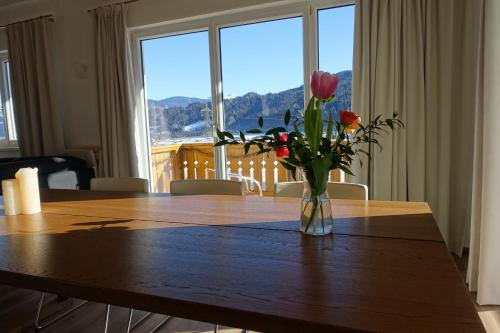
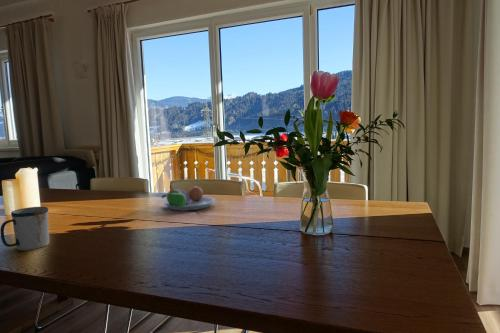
+ mug [0,206,50,252]
+ fruit bowl [161,185,216,212]
